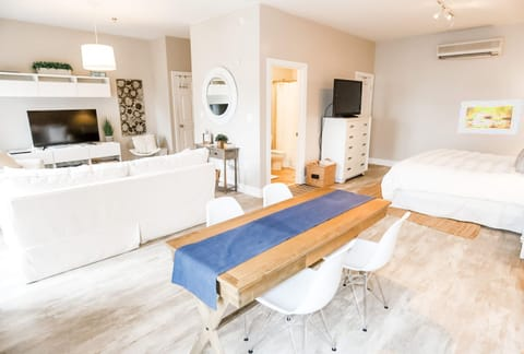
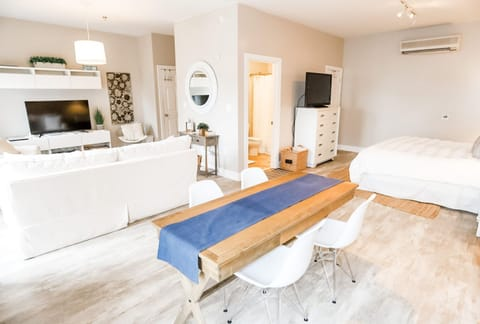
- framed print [456,98,523,135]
